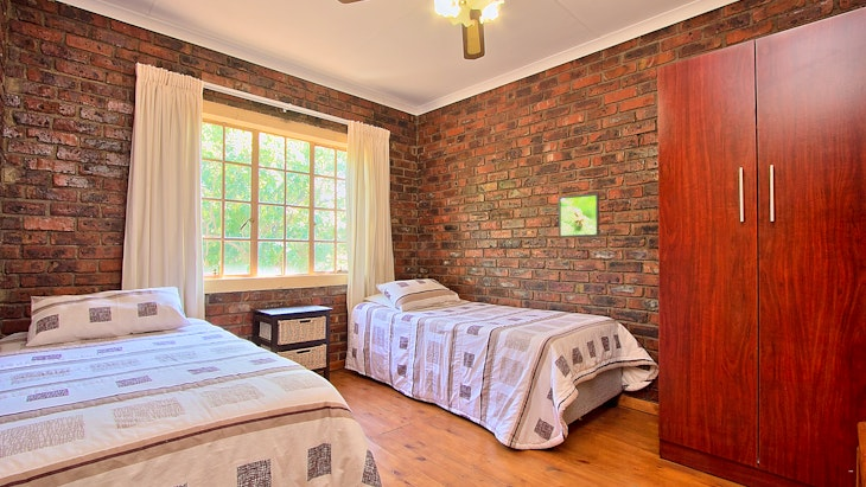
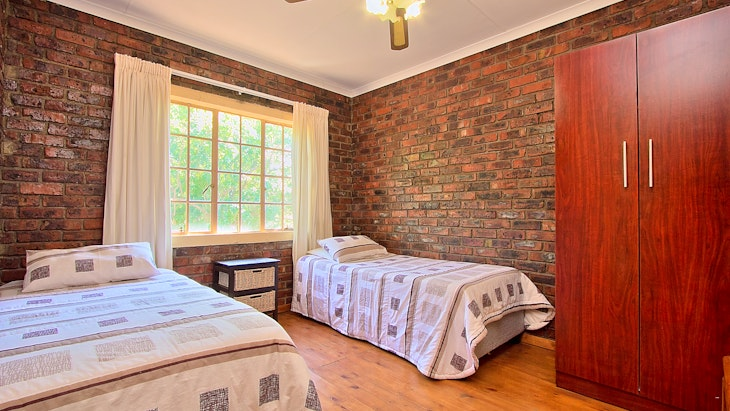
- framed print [558,192,600,238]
